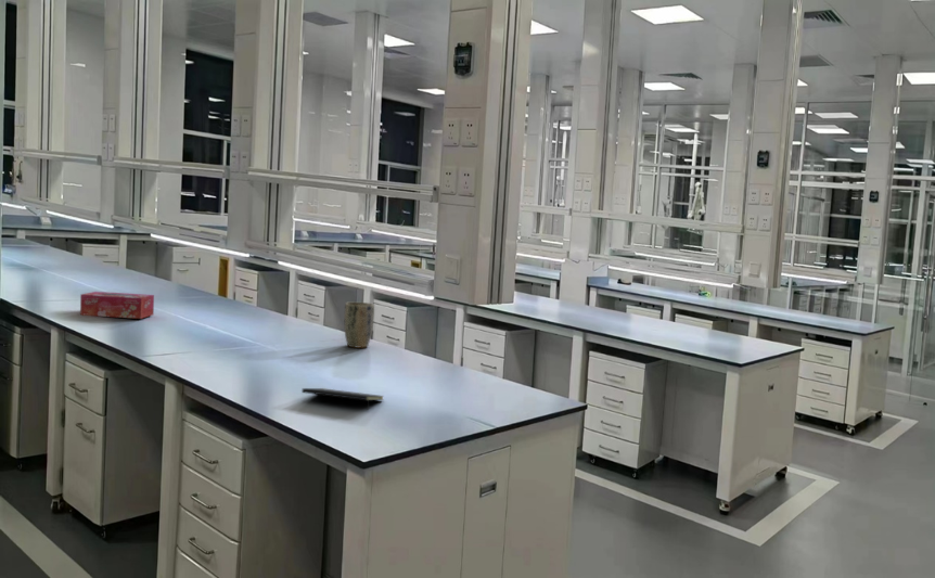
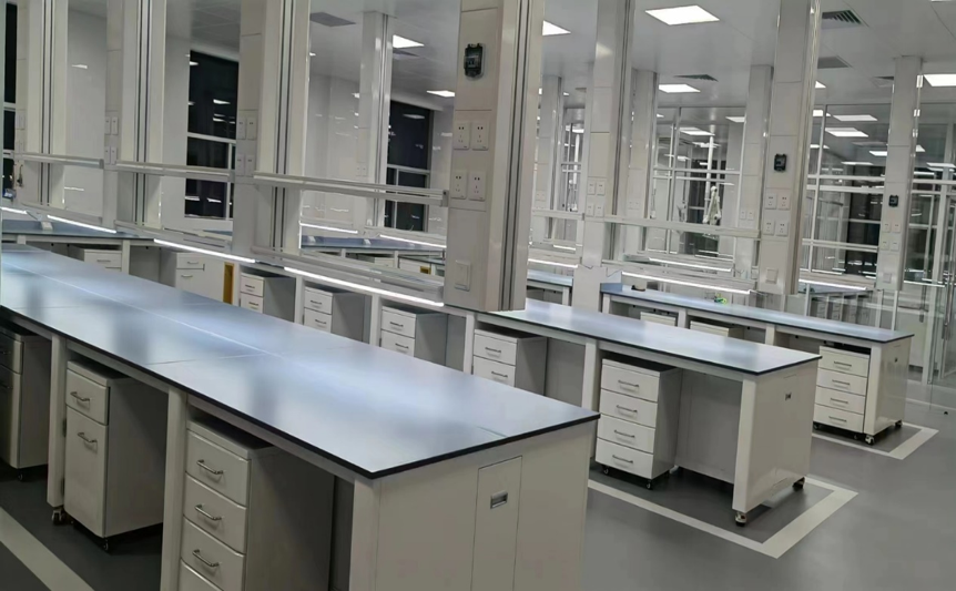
- notepad [300,387,385,411]
- plant pot [343,301,375,349]
- tissue box [79,291,155,320]
